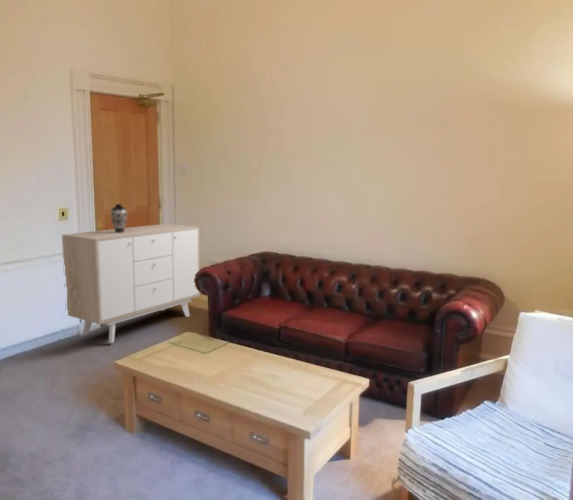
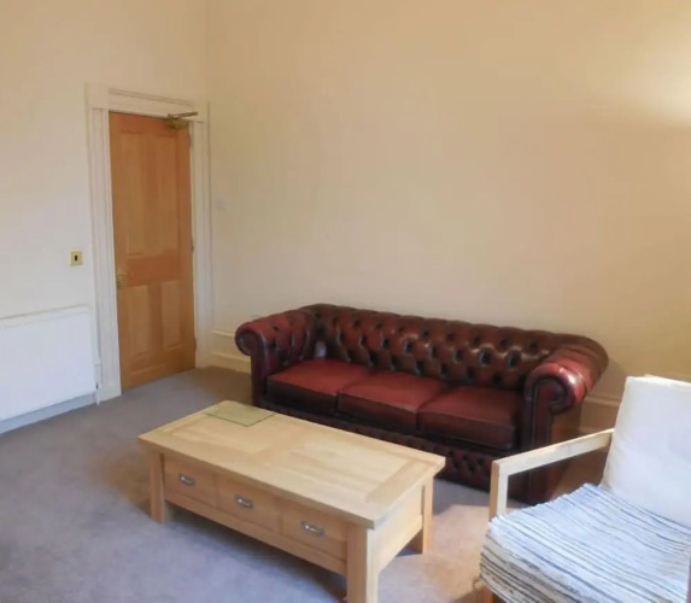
- decorative vase [109,203,128,233]
- sideboard [61,223,201,344]
